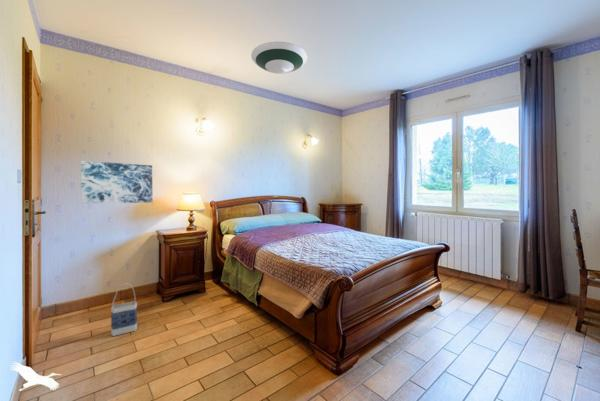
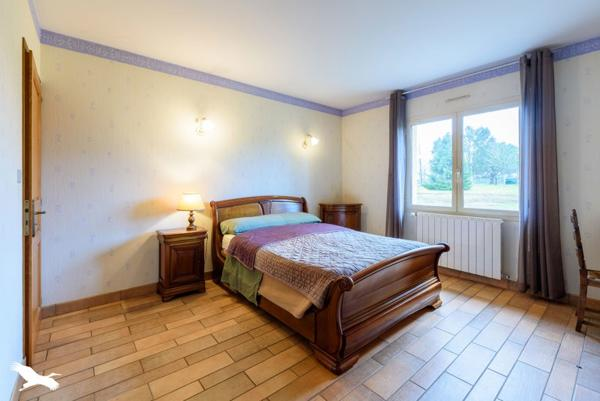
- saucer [250,41,308,75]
- wall art [80,160,153,204]
- bag [110,282,138,337]
